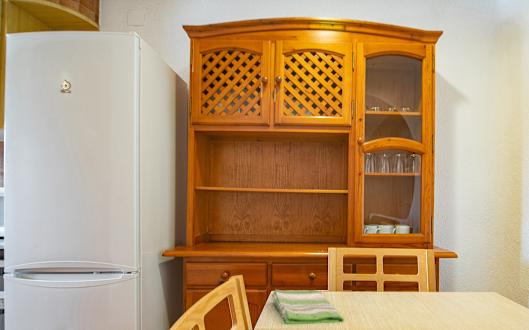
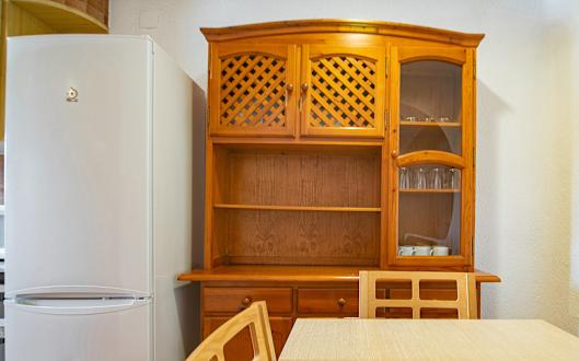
- dish towel [271,289,345,325]
